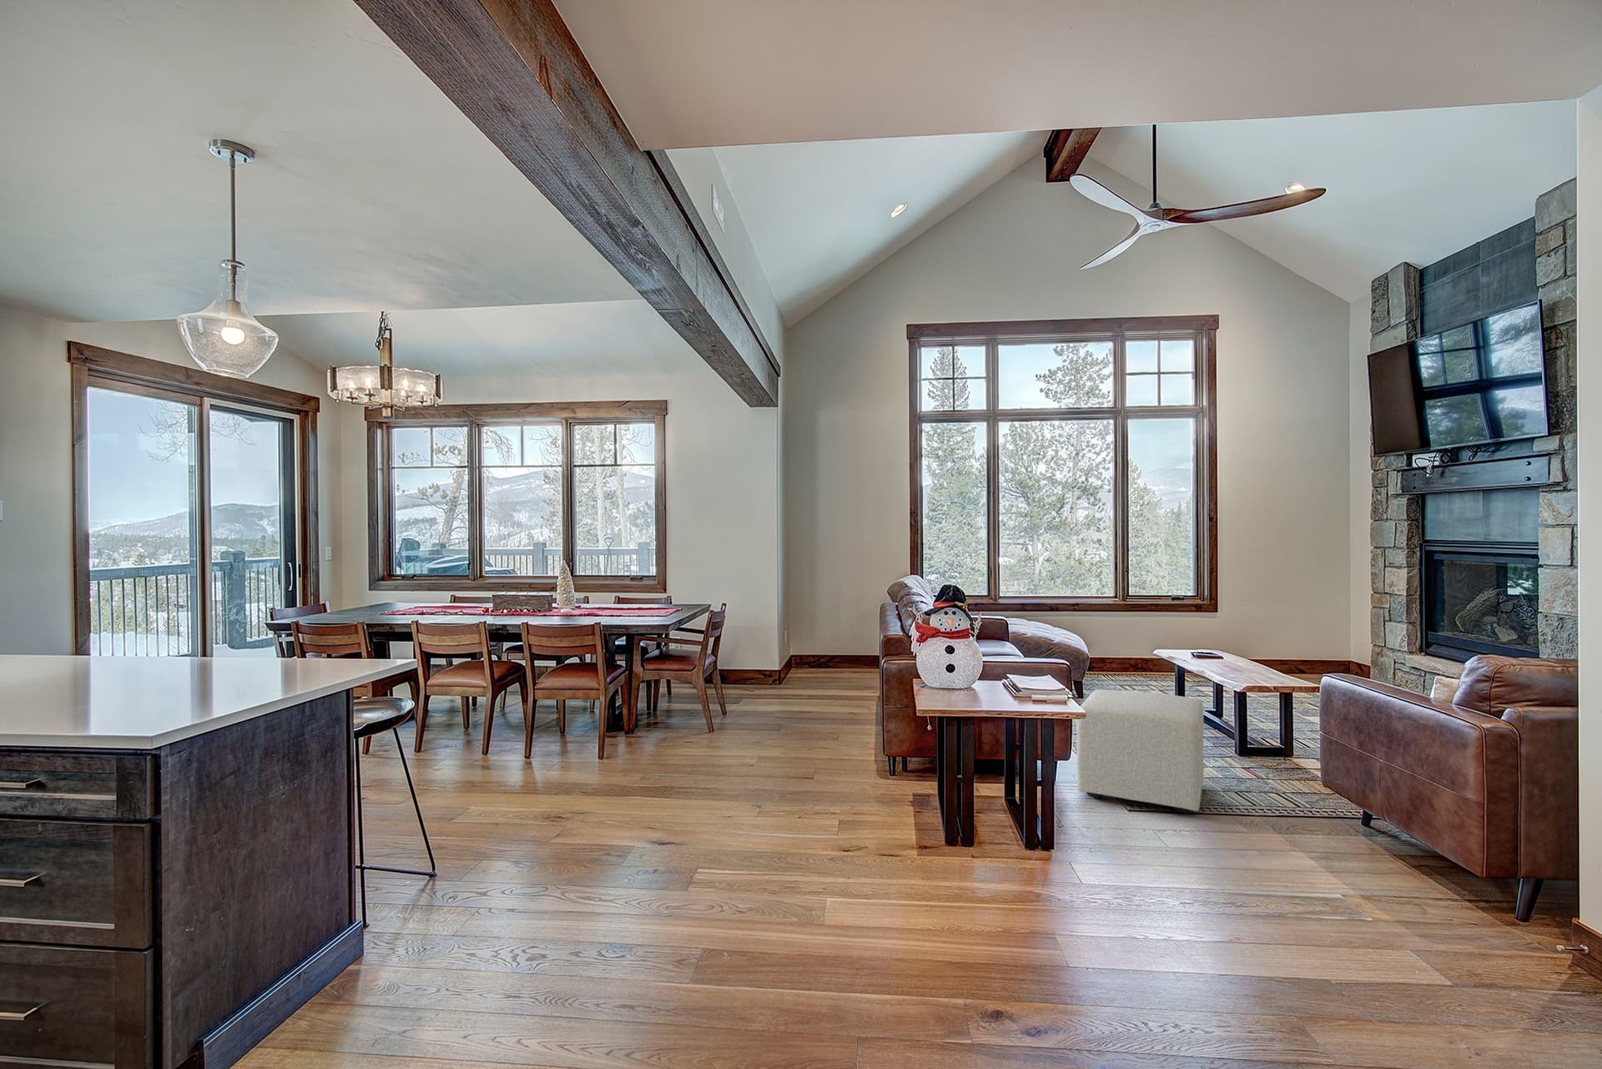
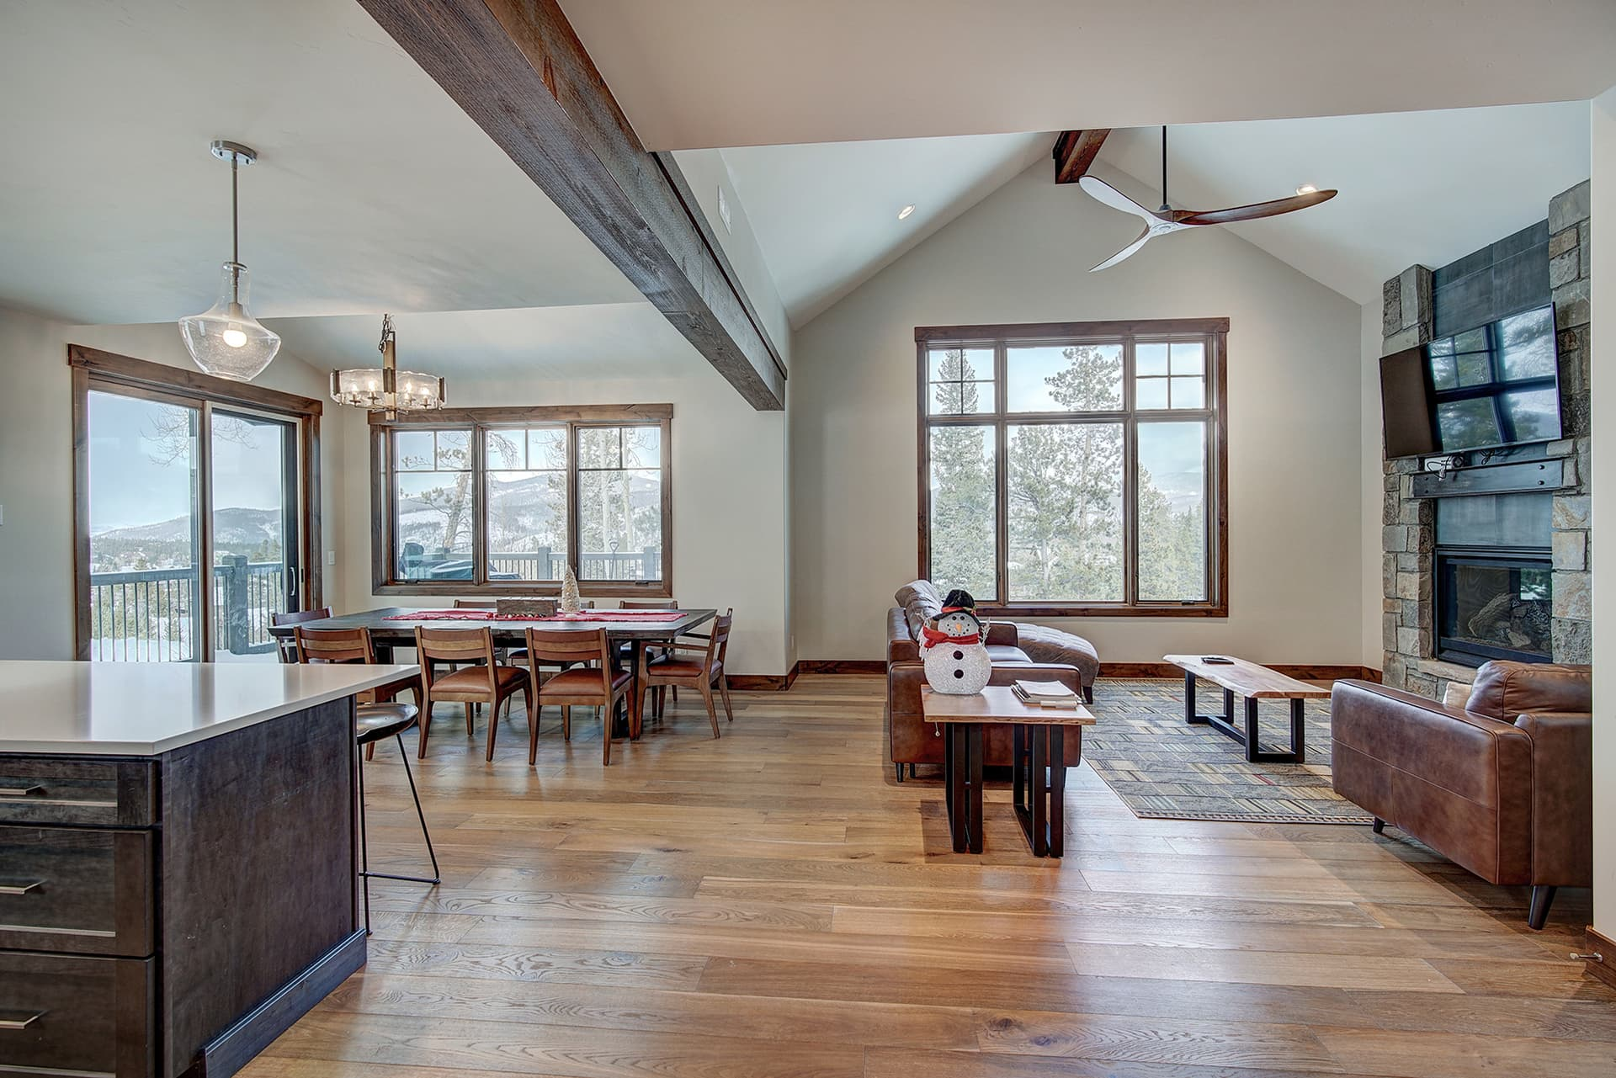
- ottoman [1076,688,1205,814]
